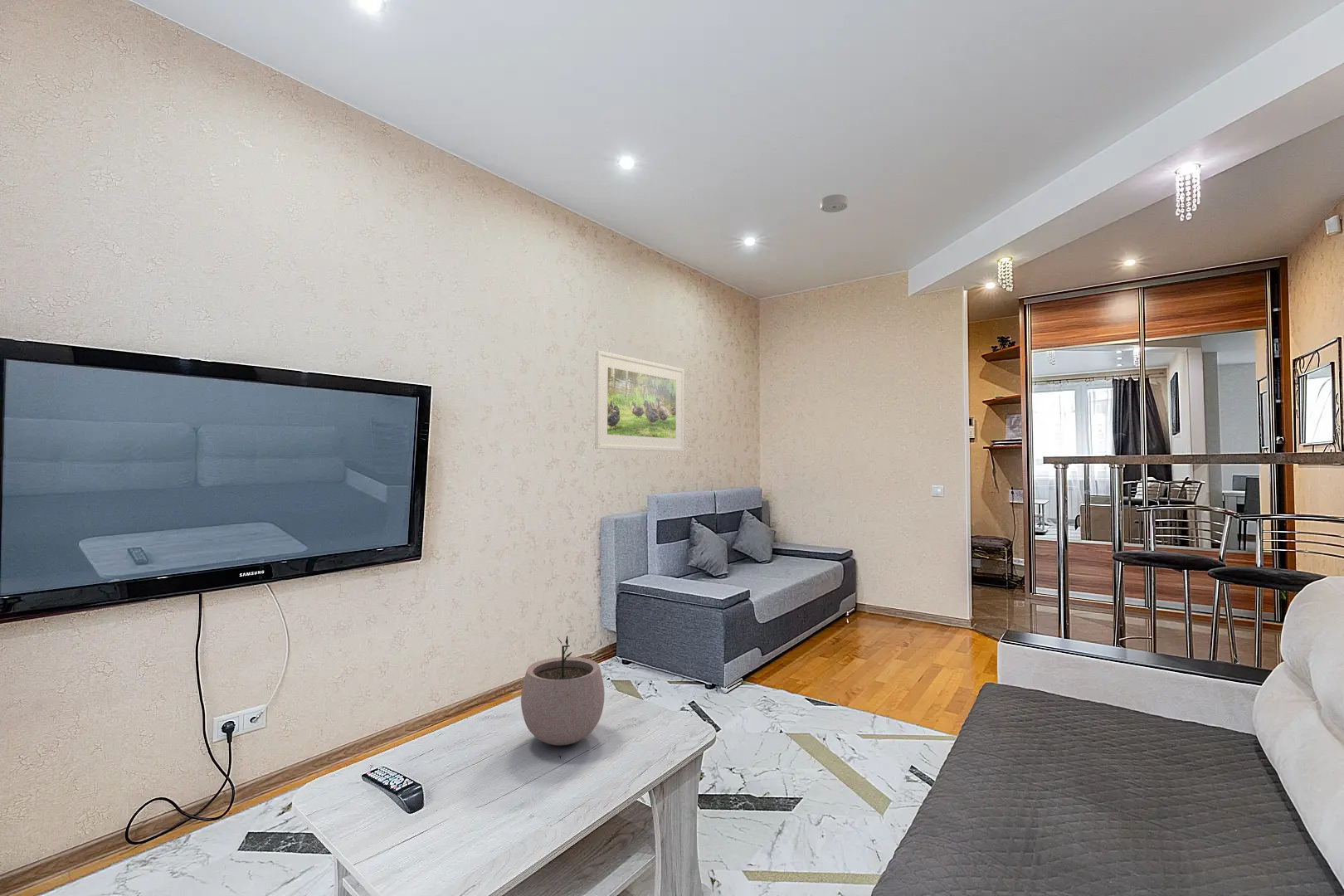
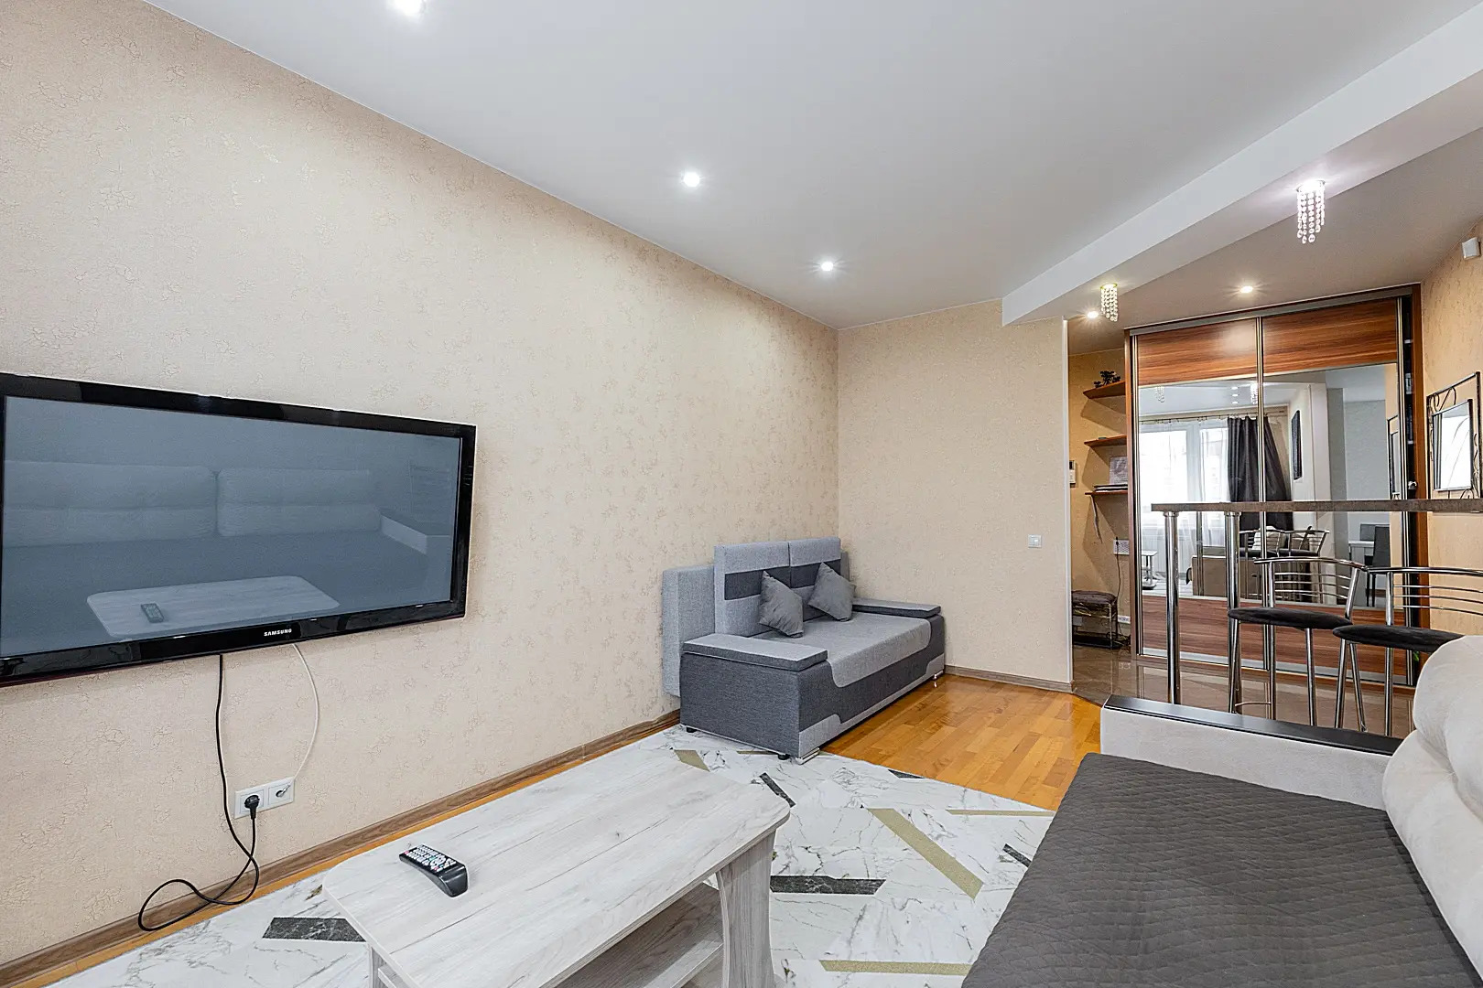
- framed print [594,350,684,452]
- plant pot [520,635,606,746]
- smoke detector [820,193,849,213]
